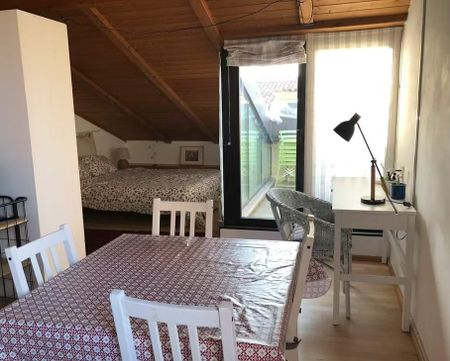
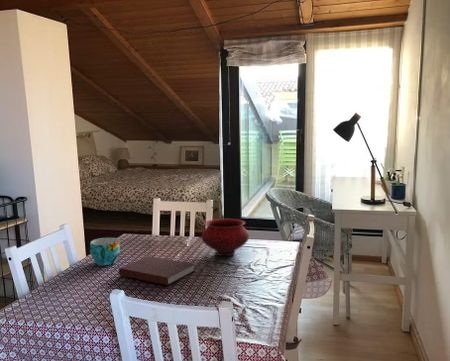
+ bowl [200,218,250,257]
+ cup [89,237,121,266]
+ notebook [118,255,196,286]
